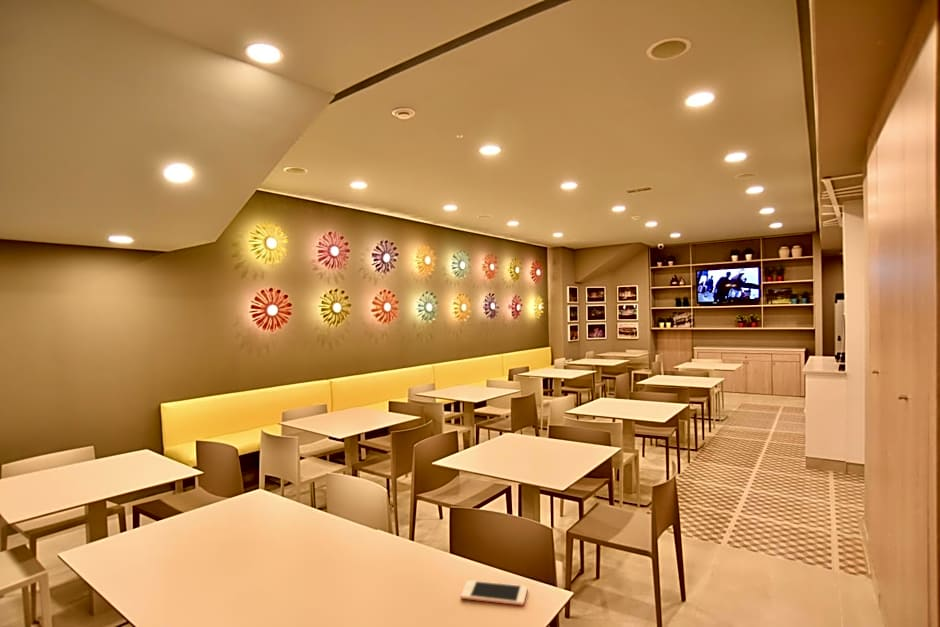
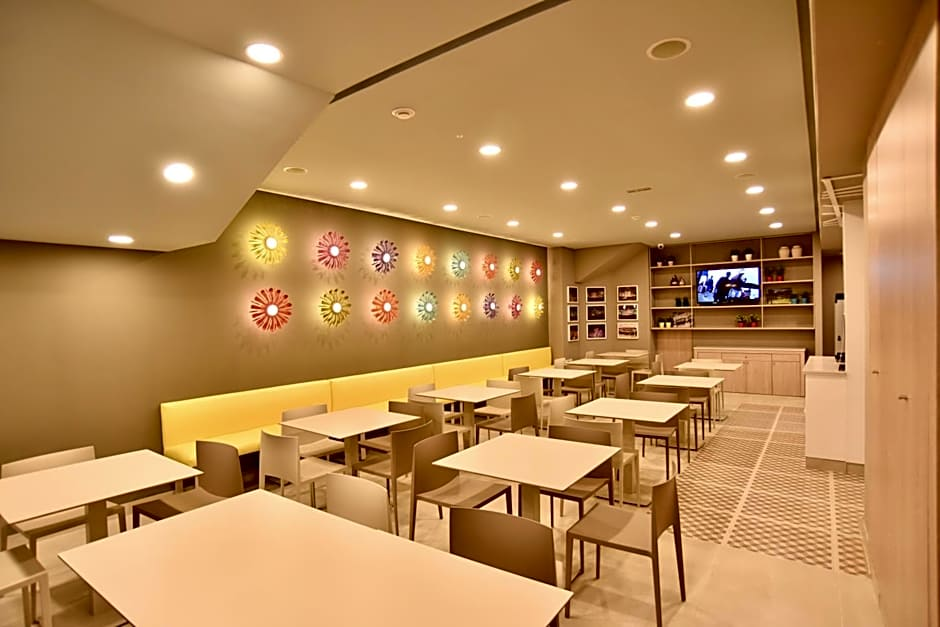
- cell phone [460,579,528,607]
